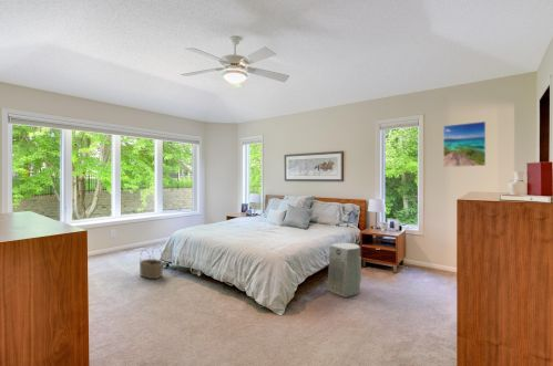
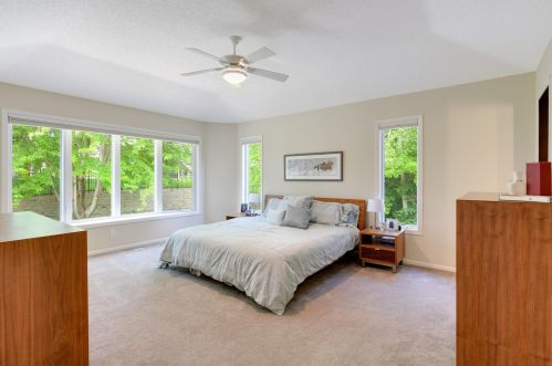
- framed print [442,121,487,168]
- fan [326,242,362,299]
- wicker basket [139,245,164,280]
